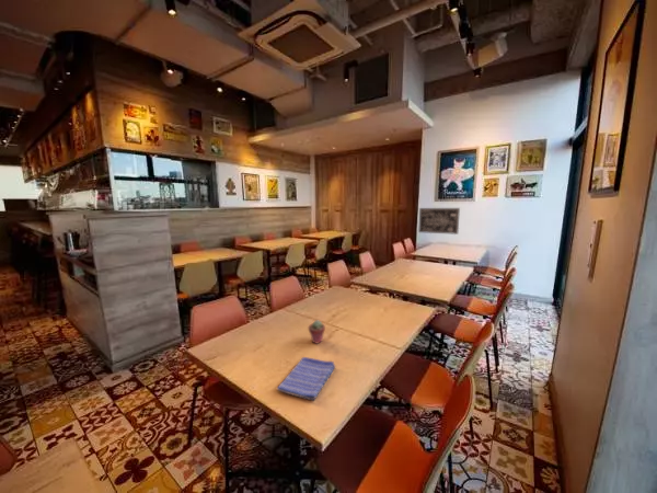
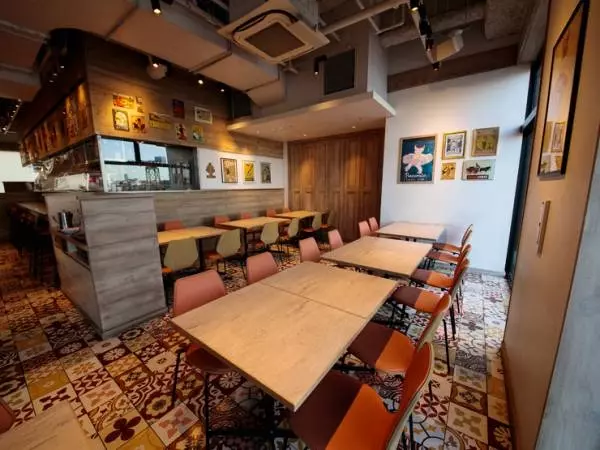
- wall art [417,207,461,236]
- dish towel [276,356,336,401]
- potted succulent [307,319,326,345]
